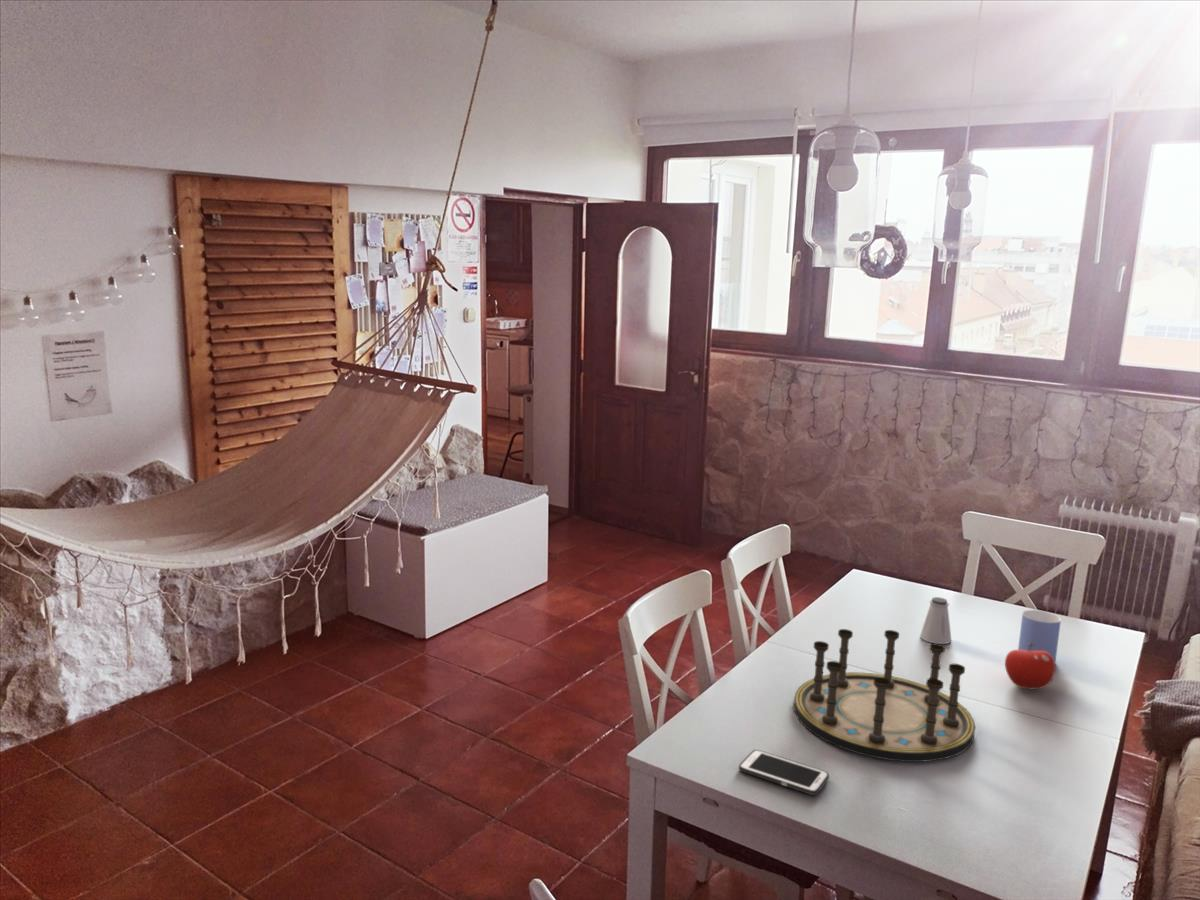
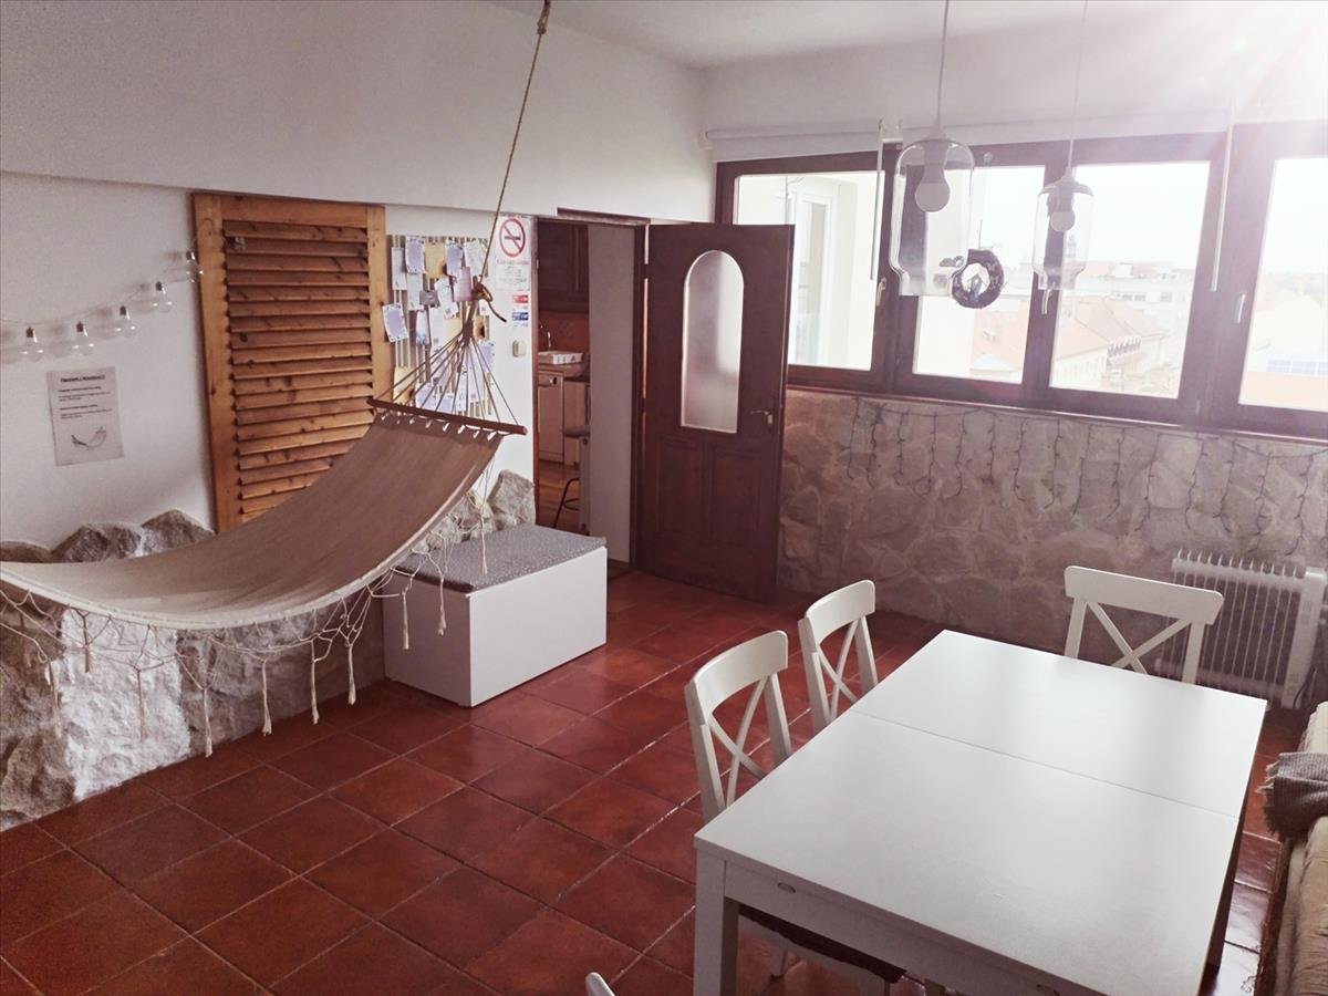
- saltshaker [919,596,953,645]
- cell phone [738,749,830,796]
- board game [793,628,976,763]
- fruit [1004,643,1056,690]
- mug [1017,609,1062,663]
